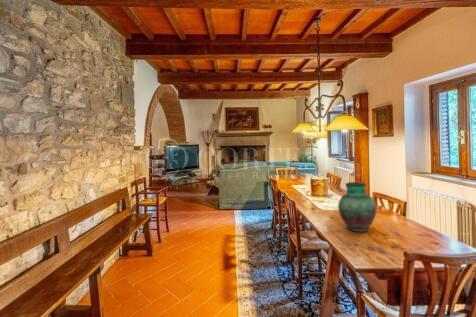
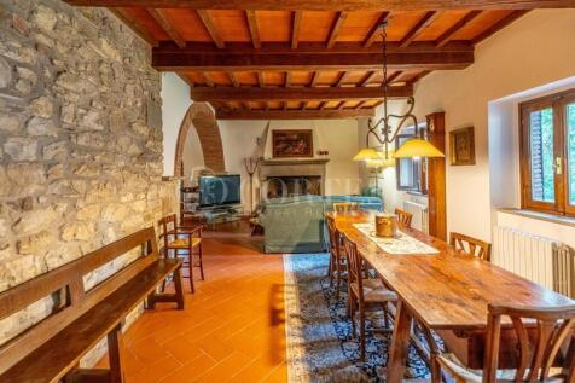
- vase [337,181,377,233]
